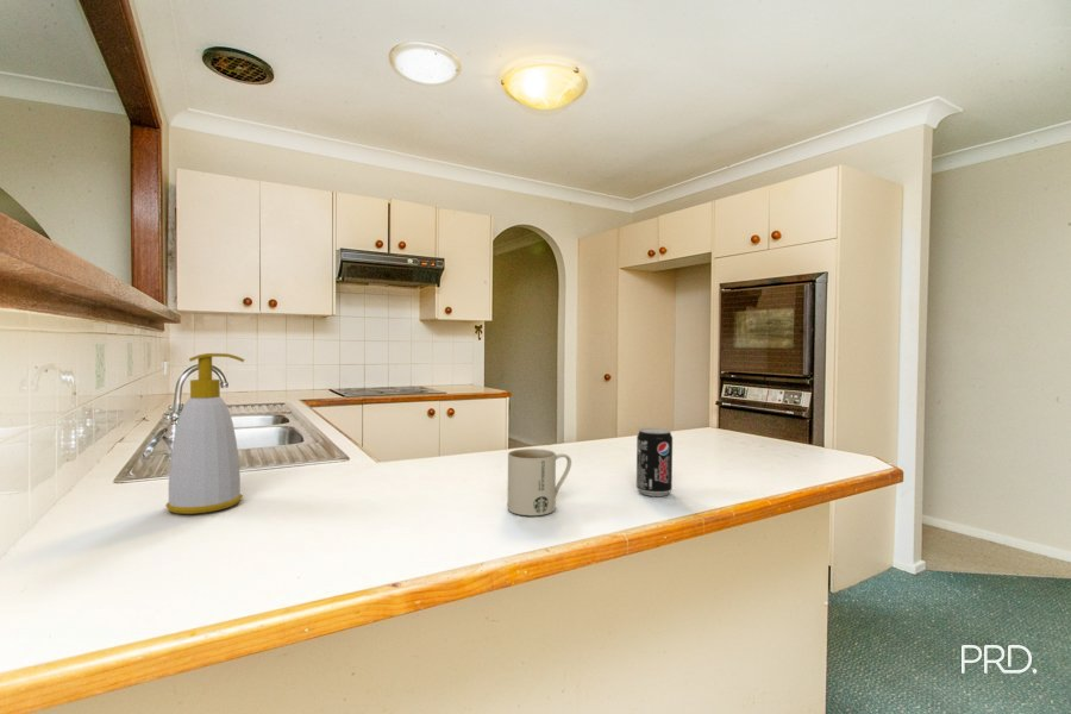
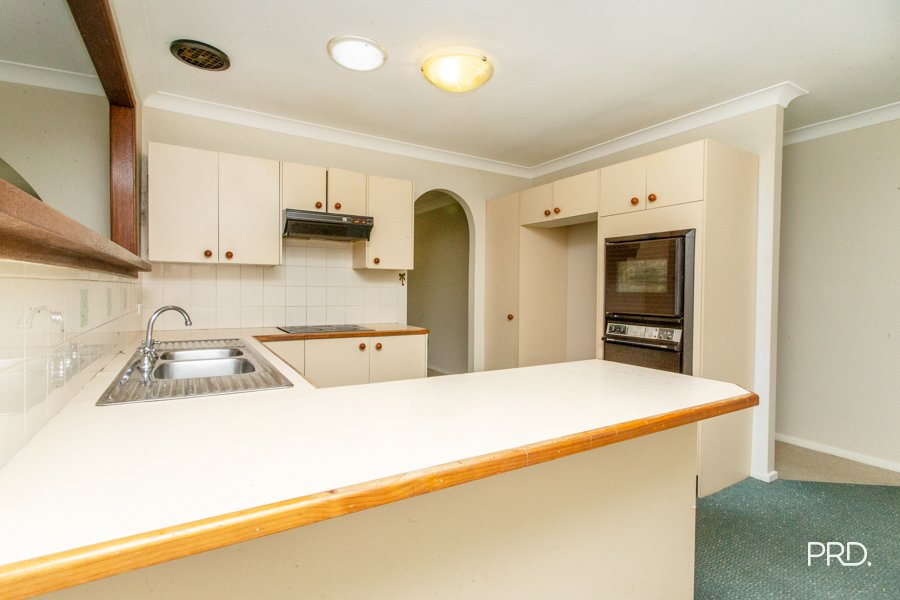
- mug [507,447,572,516]
- soap bottle [164,352,245,515]
- beverage can [635,427,674,497]
